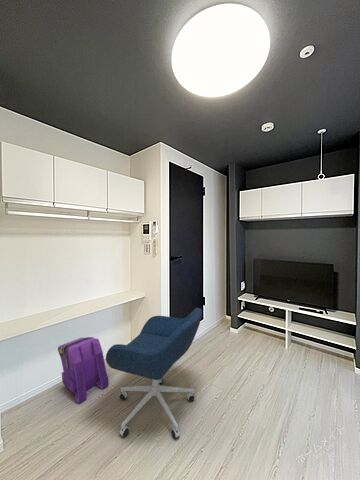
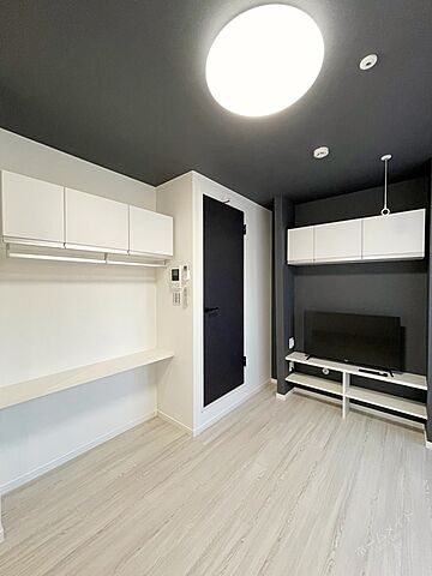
- backpack [57,336,110,405]
- office chair [105,307,203,439]
